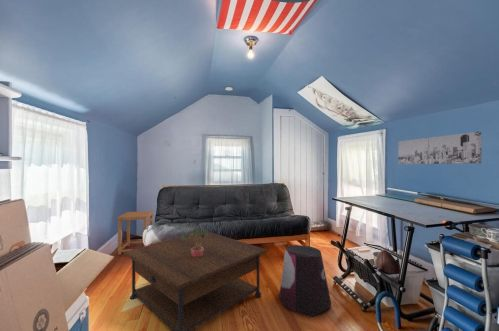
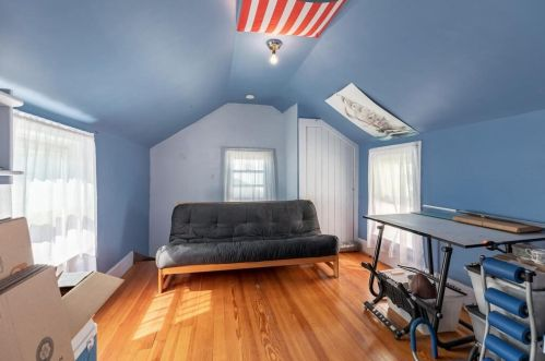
- side table [116,210,154,256]
- coffee table [122,230,269,331]
- potted plant [180,226,209,257]
- stool [278,244,332,318]
- wall art [397,131,482,165]
